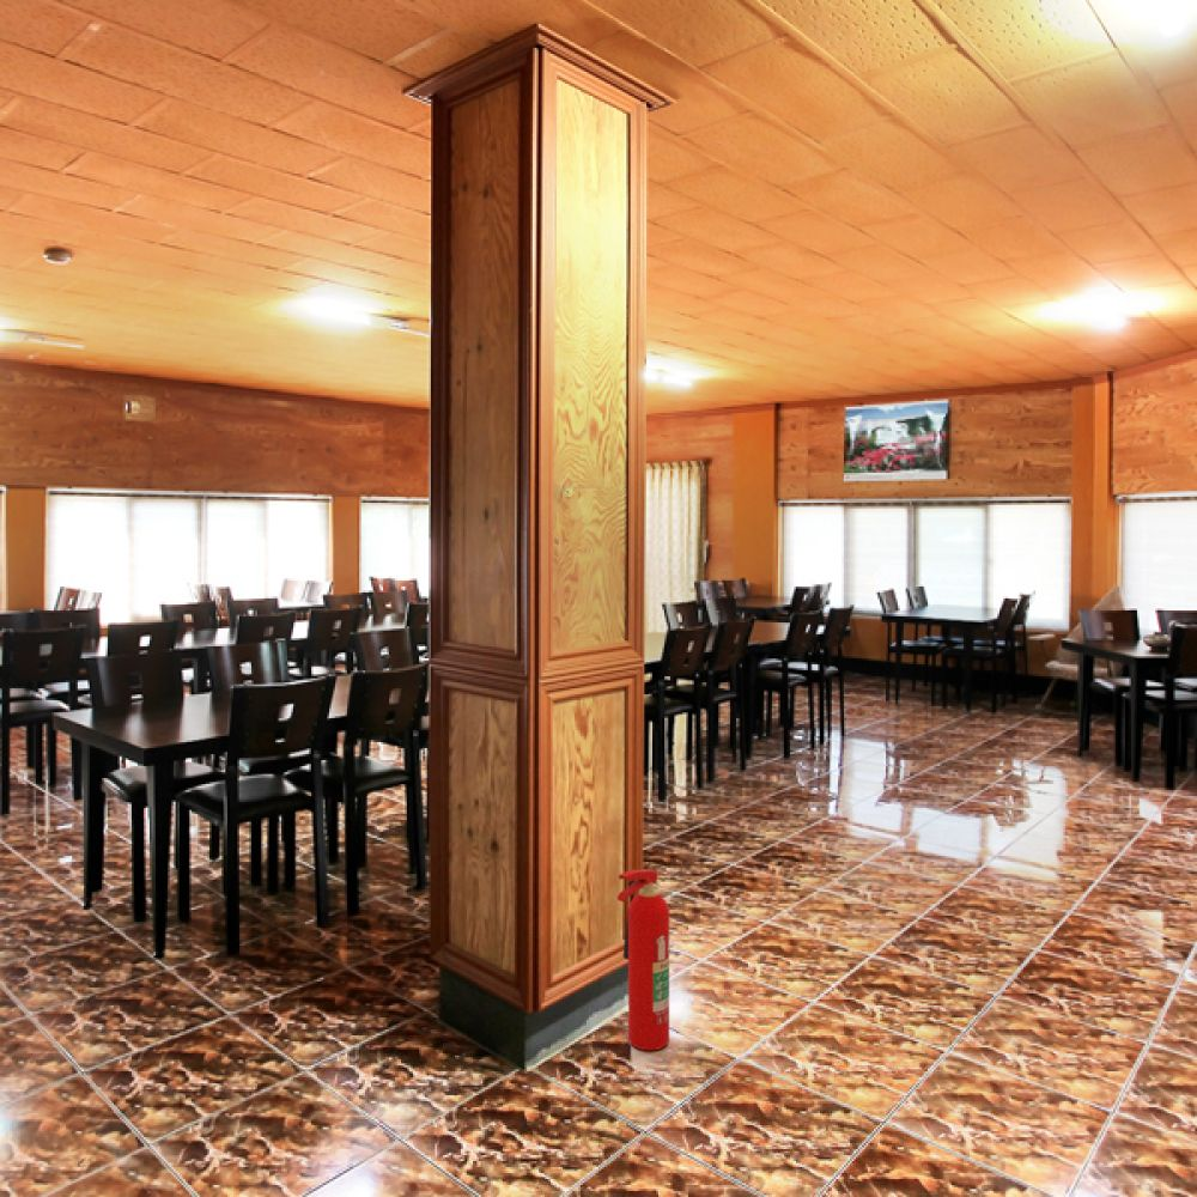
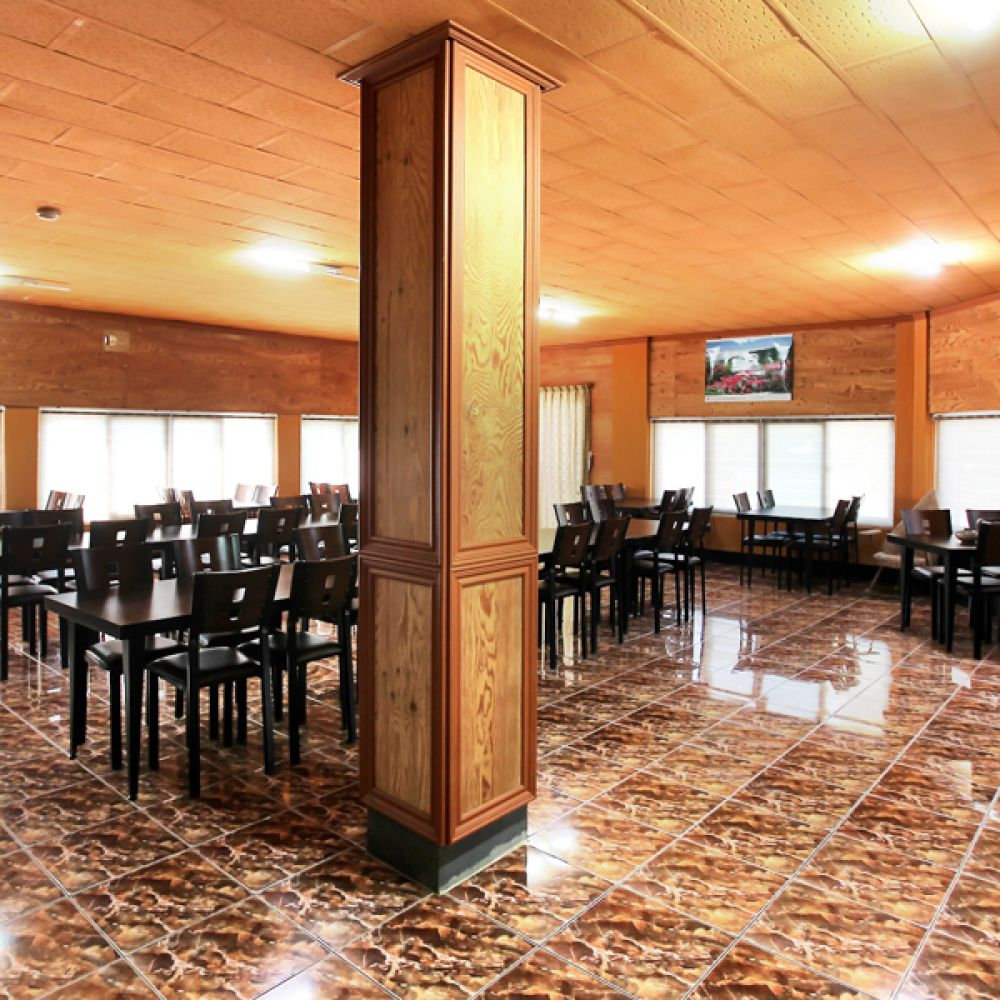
- fire extinguisher [616,868,670,1051]
